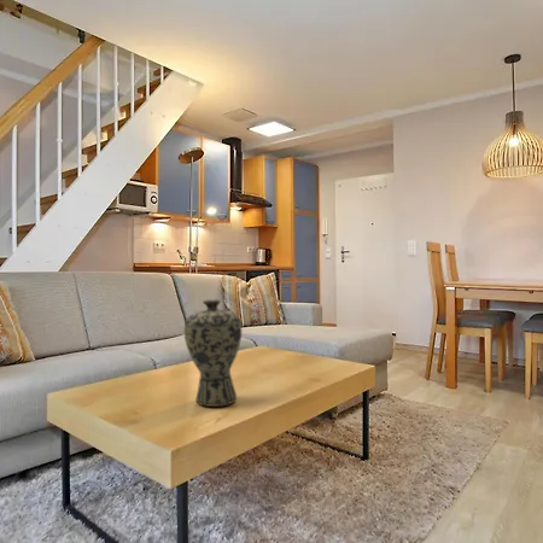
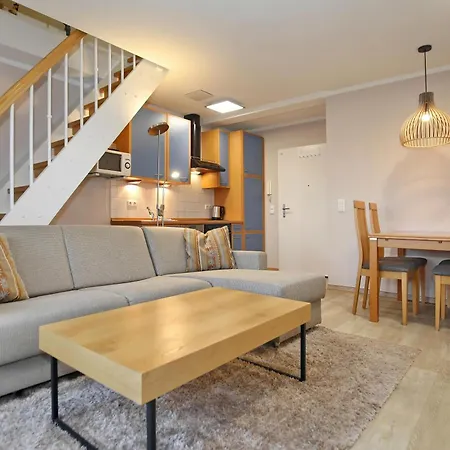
- vase [183,298,243,408]
